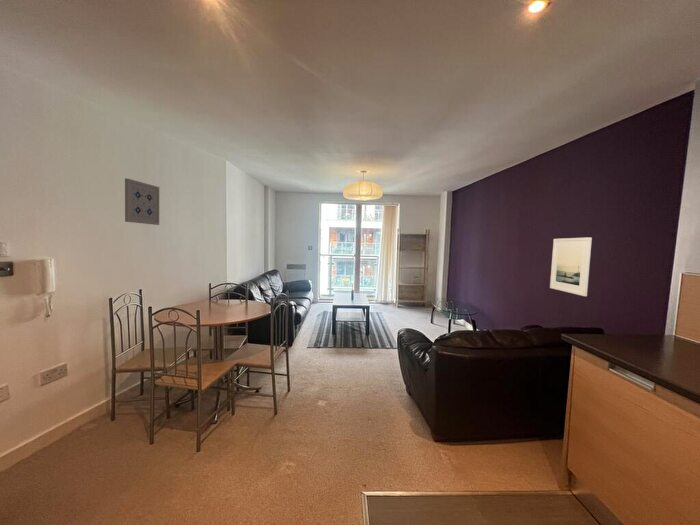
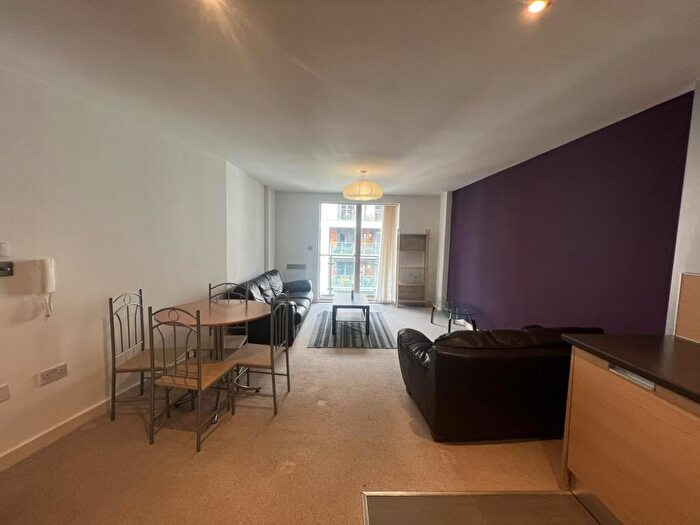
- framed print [549,236,593,297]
- wall art [124,178,160,226]
